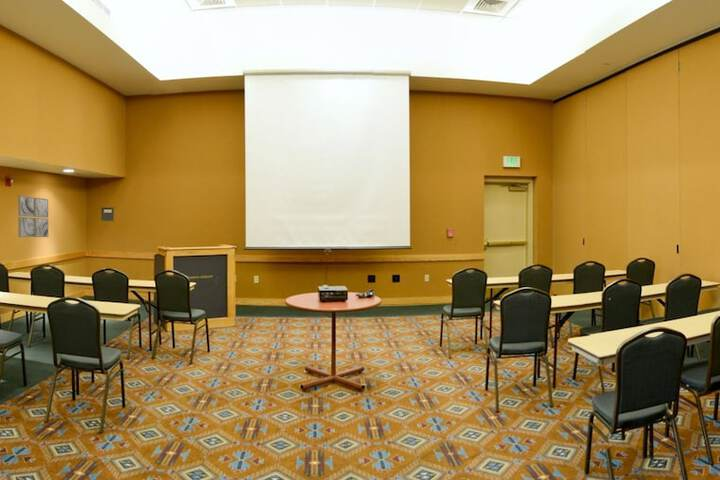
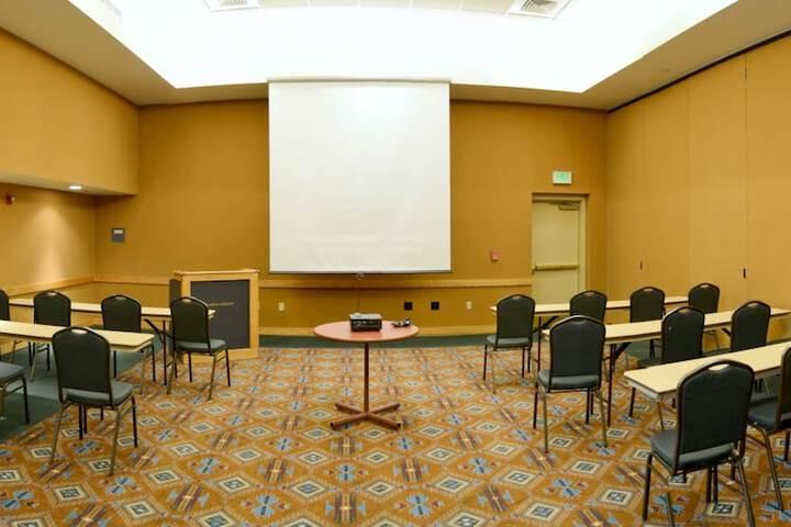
- wall art [17,195,50,238]
